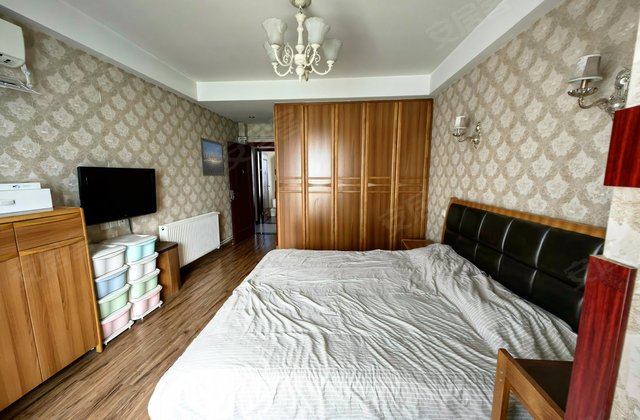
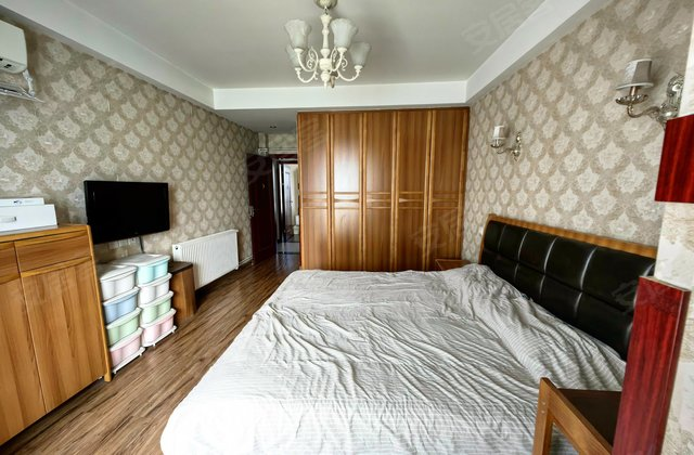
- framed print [199,136,226,177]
